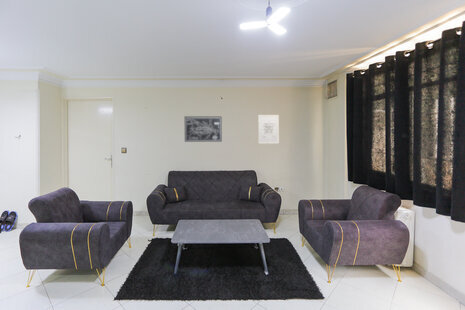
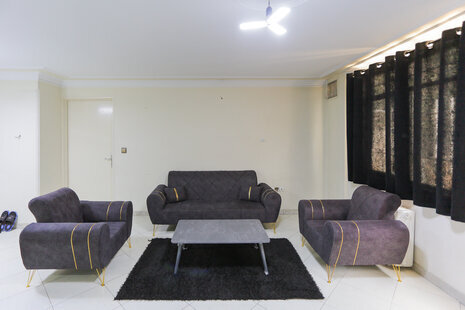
- wall art [257,114,280,145]
- wall art [184,115,223,143]
